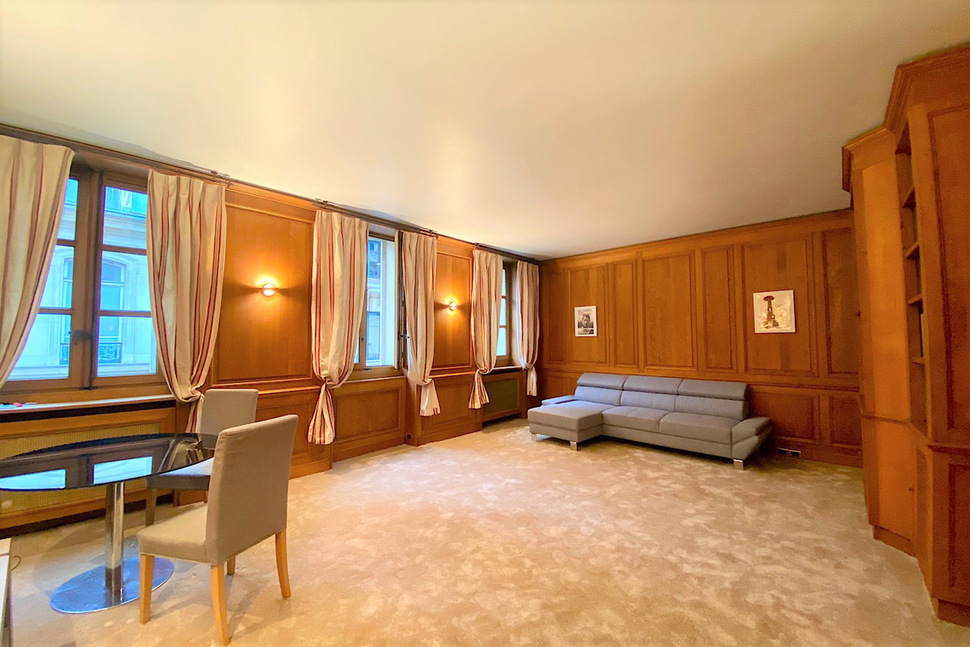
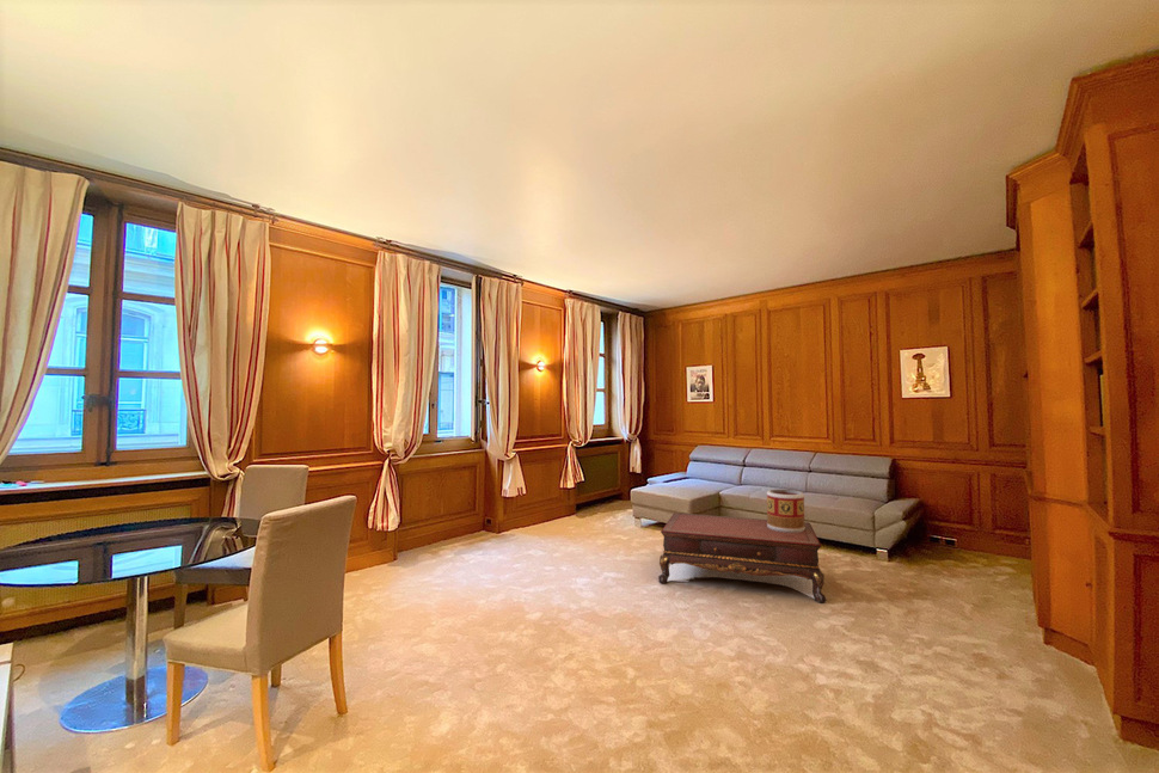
+ coffee table [657,511,828,605]
+ decorative container [766,489,805,533]
